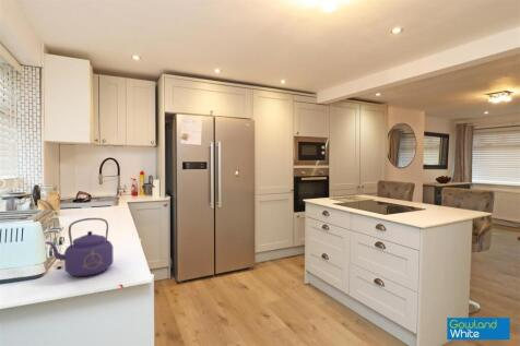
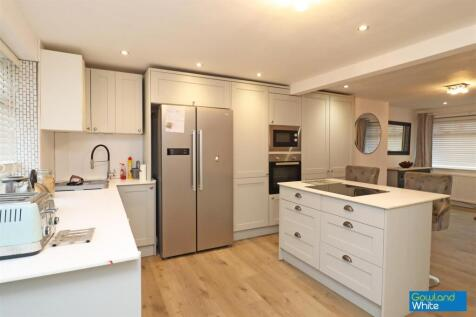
- kettle [45,217,114,277]
